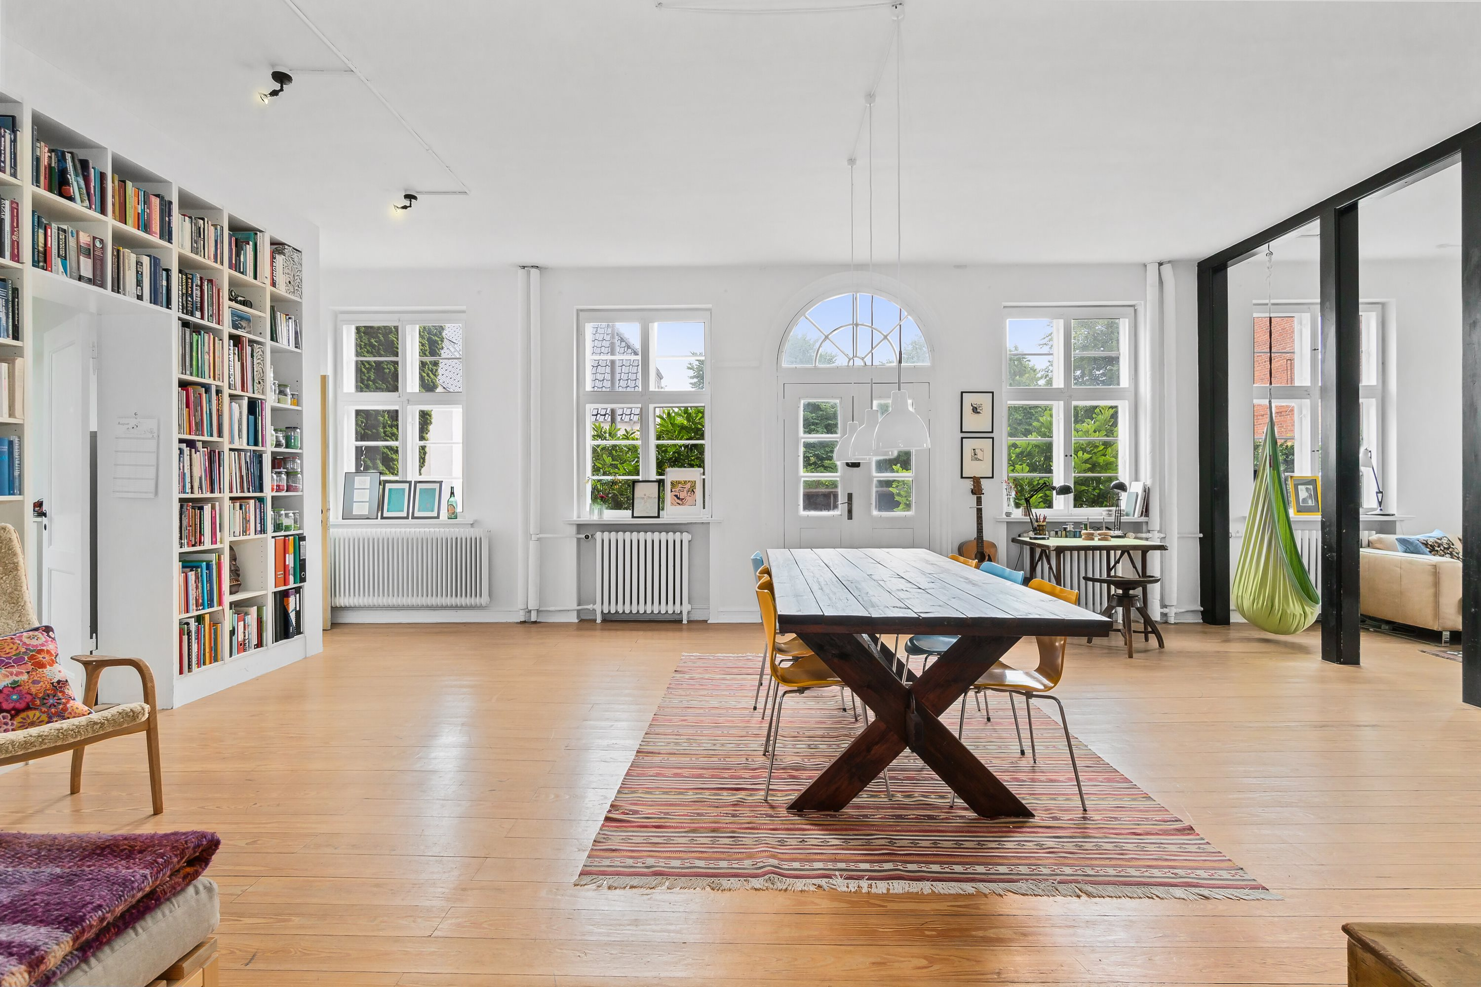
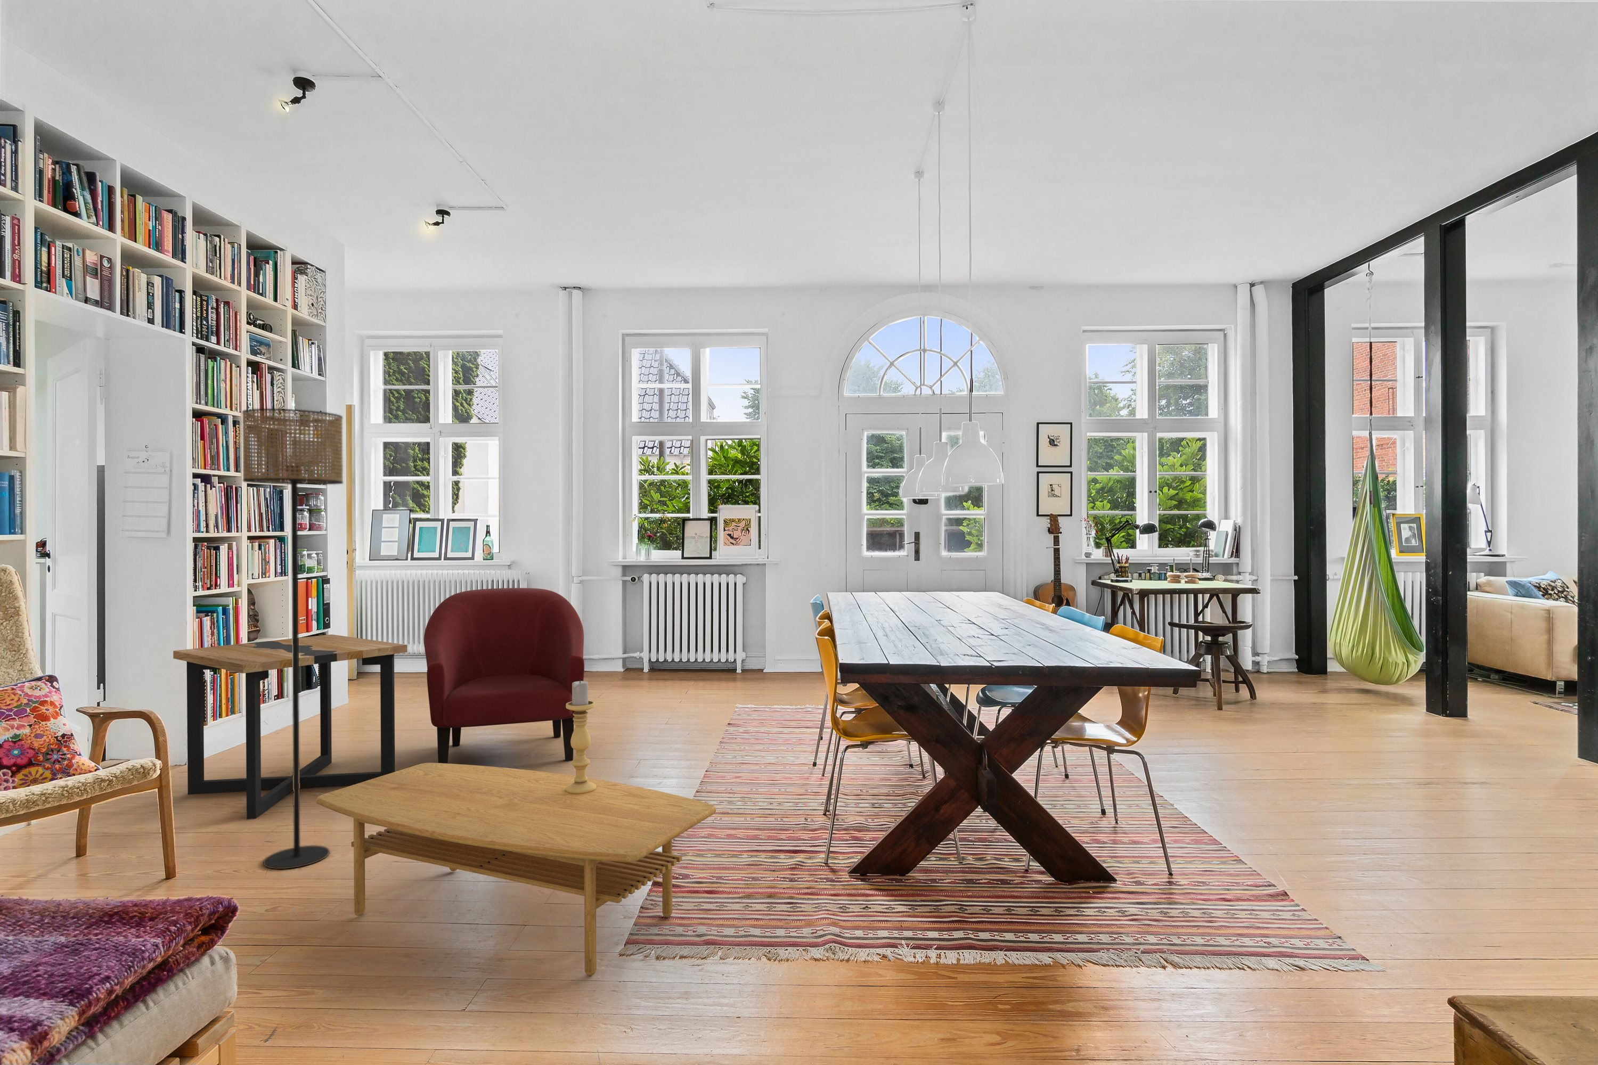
+ coffee table [315,762,717,976]
+ armchair [423,587,585,763]
+ floor lamp [241,408,344,870]
+ side table [172,634,408,819]
+ candle holder [565,680,596,794]
